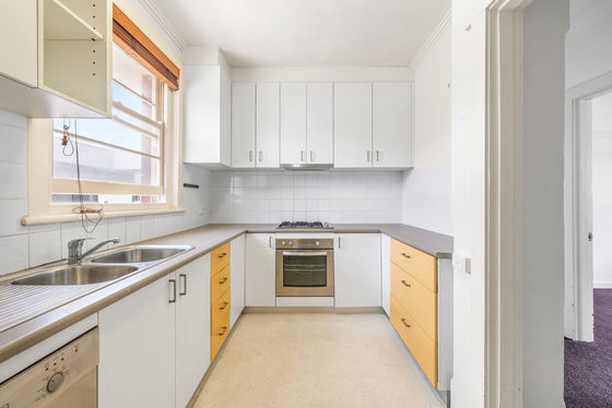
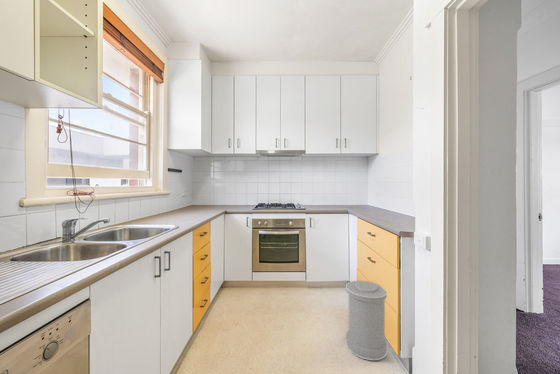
+ trash can [345,280,388,361]
